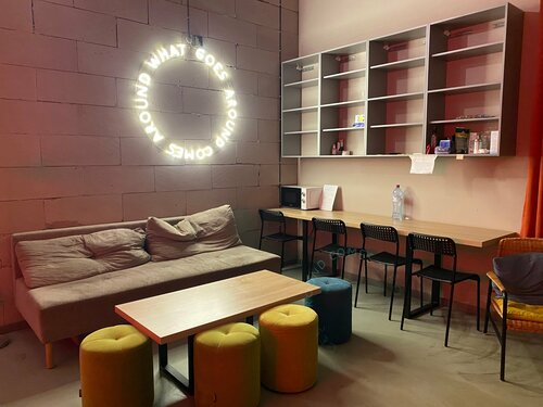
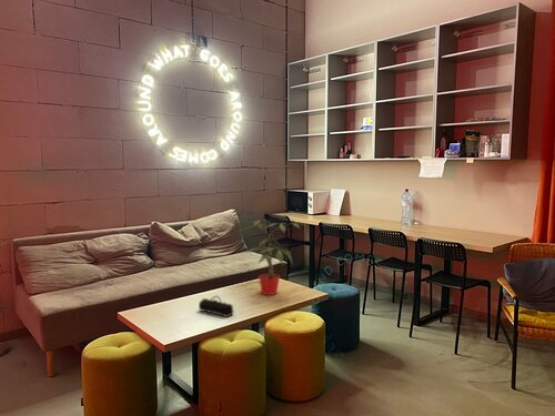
+ pencil case [198,295,235,318]
+ potted plant [238,219,307,296]
